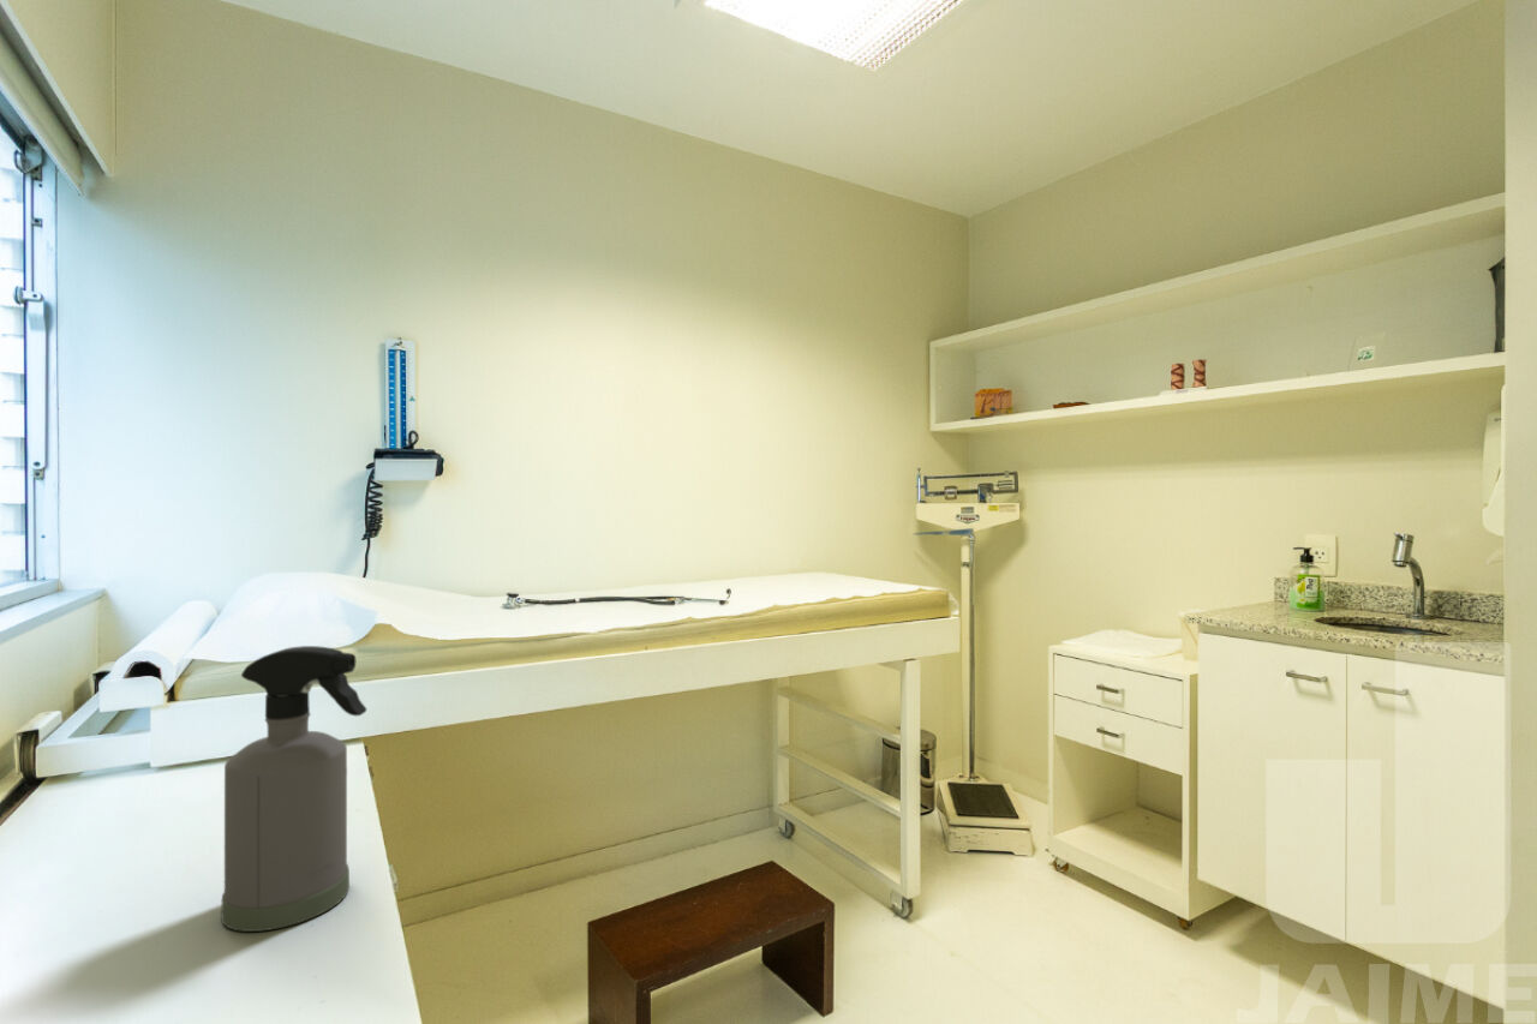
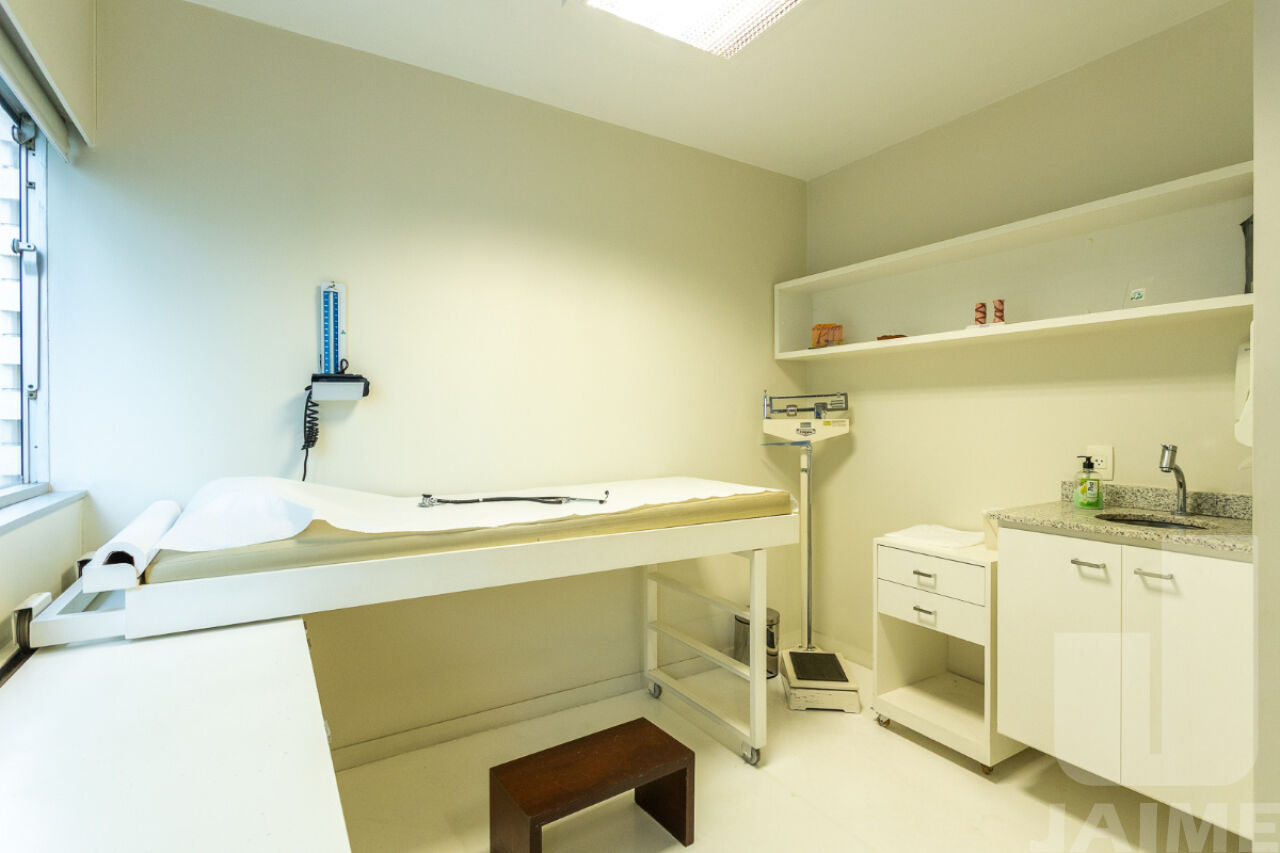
- spray bottle [220,645,367,933]
